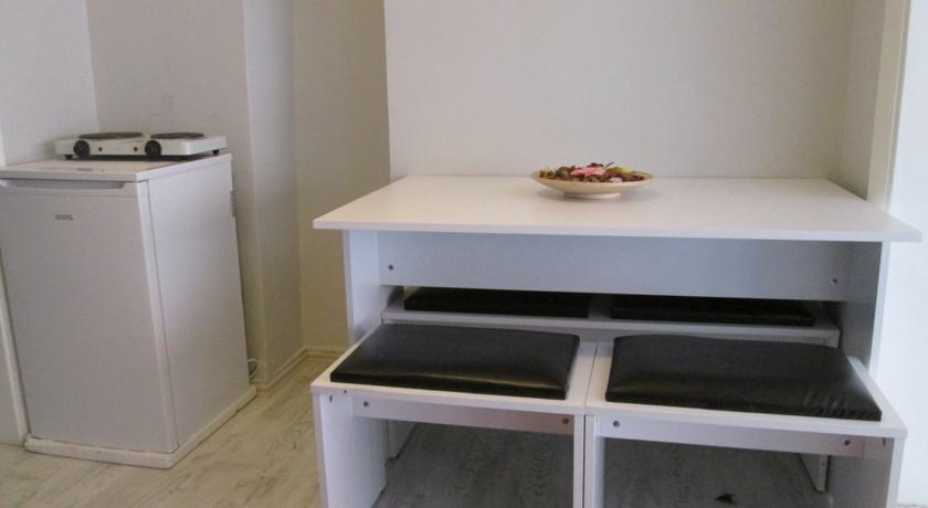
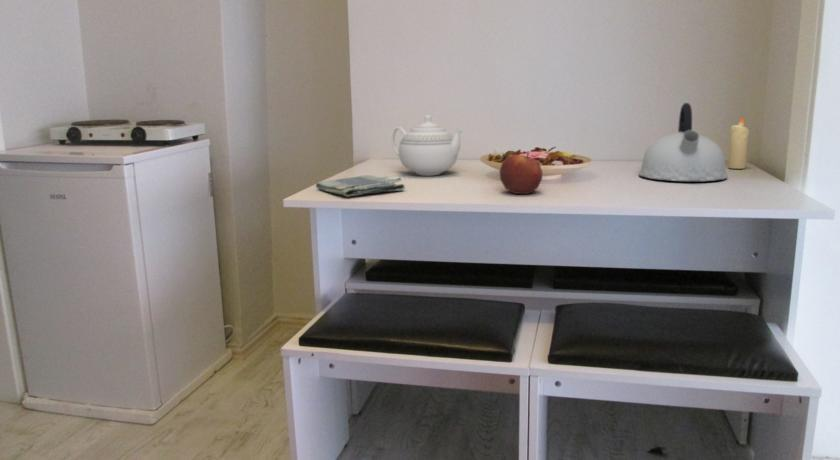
+ kettle [638,102,728,182]
+ teapot [391,114,464,177]
+ apple [498,151,543,195]
+ dish towel [315,174,406,198]
+ candle [727,115,750,170]
